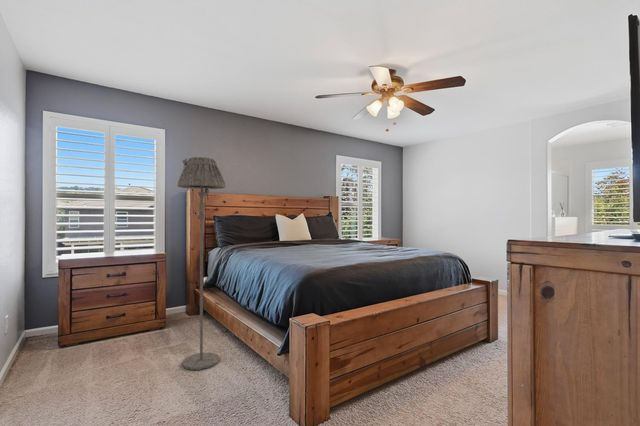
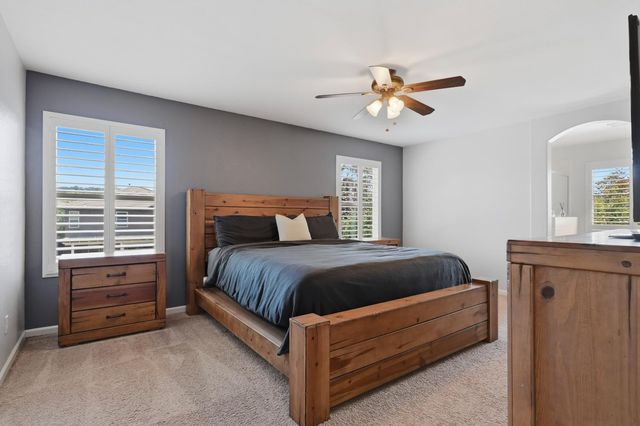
- floor lamp [176,156,226,371]
